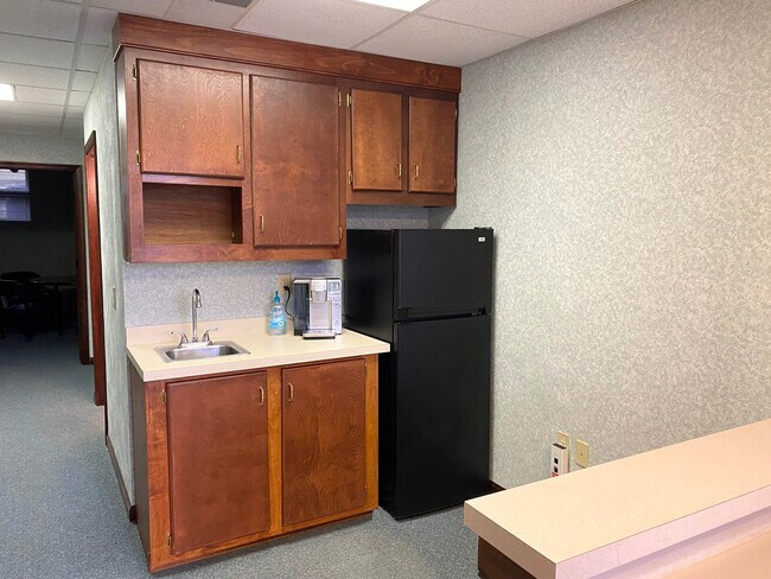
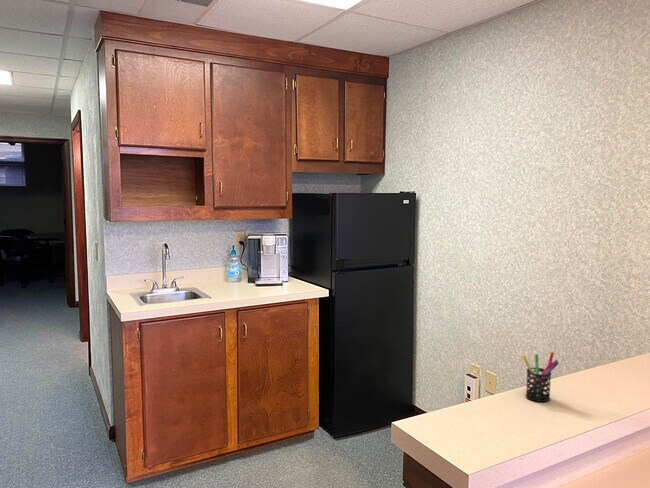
+ pen holder [521,351,560,403]
